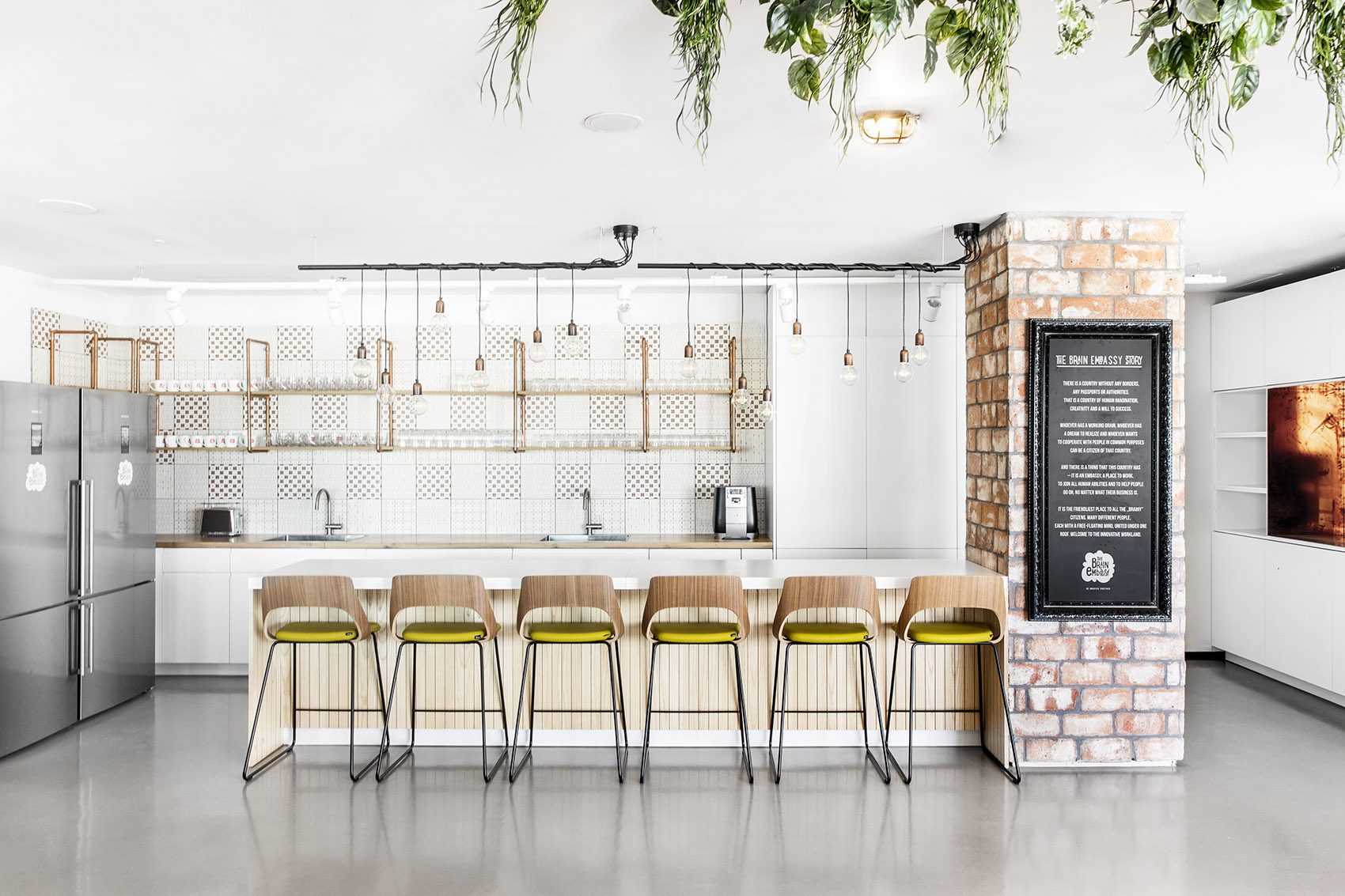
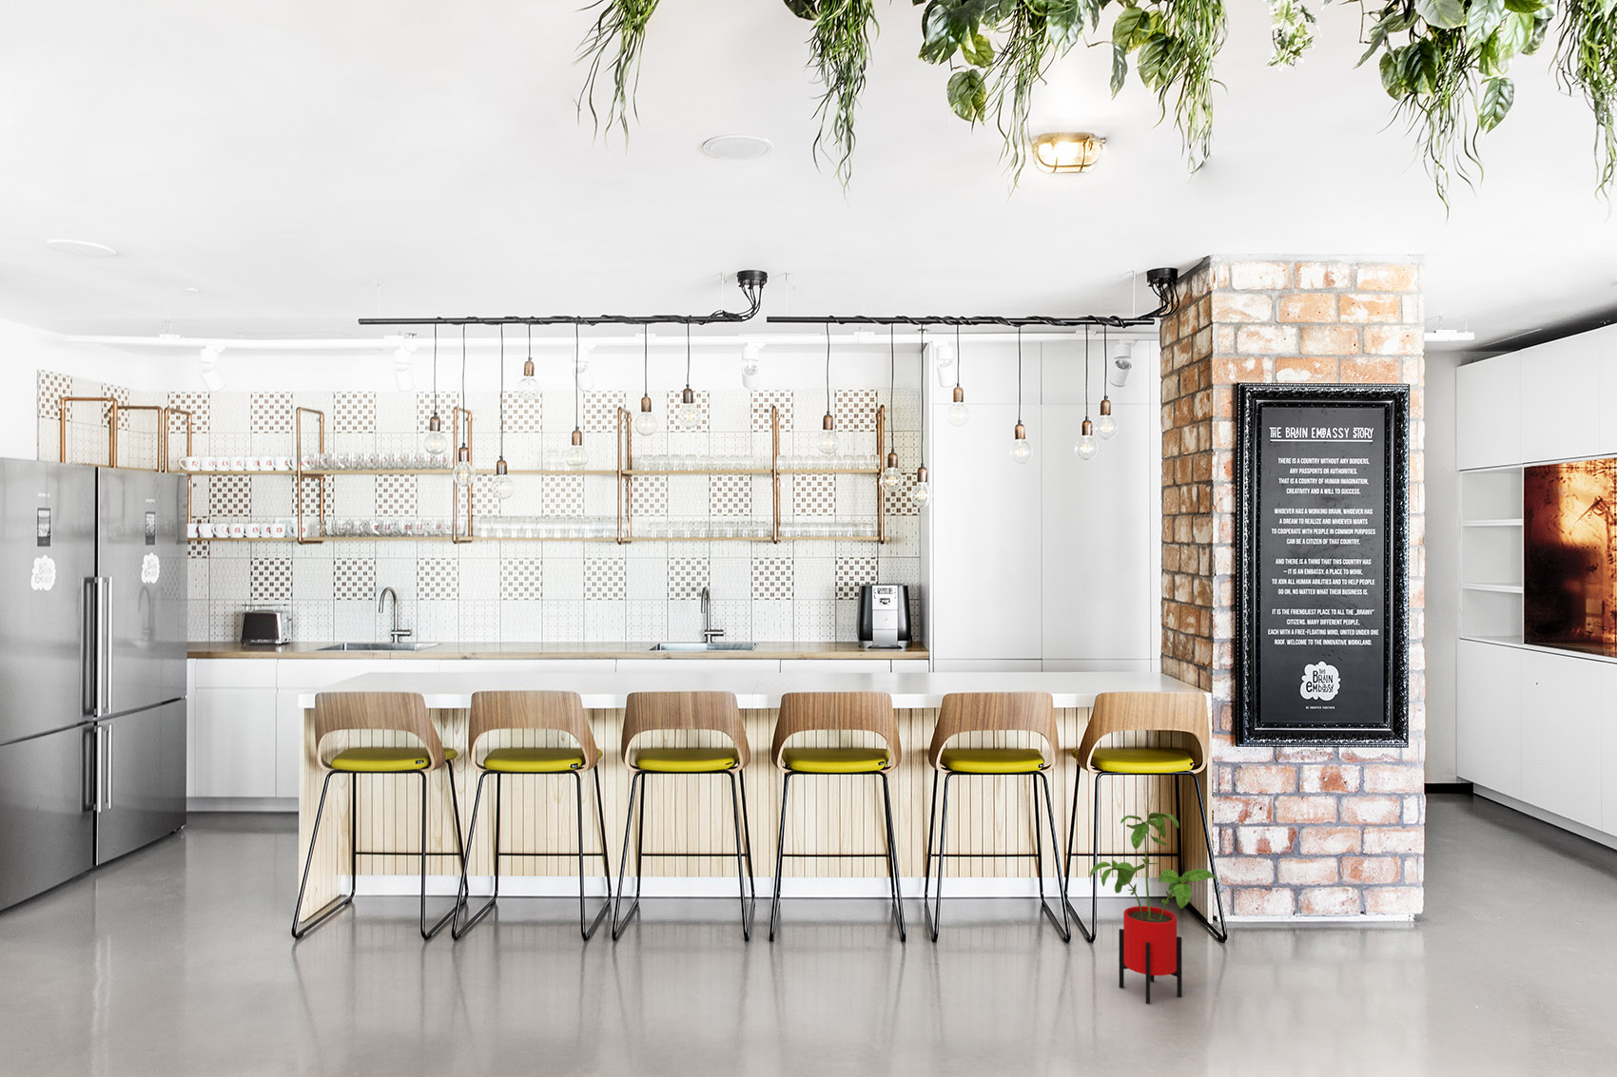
+ house plant [1089,811,1218,1005]
